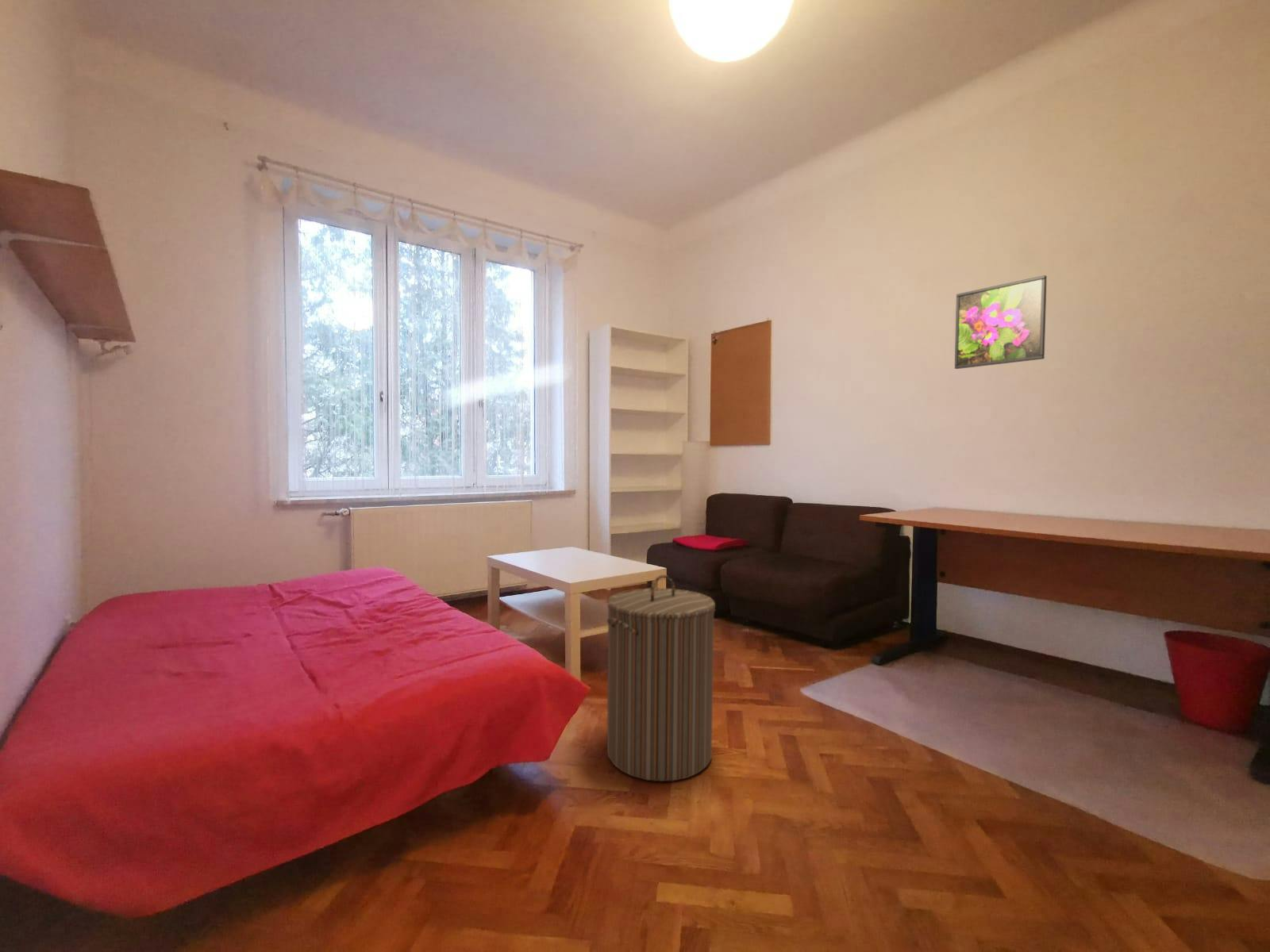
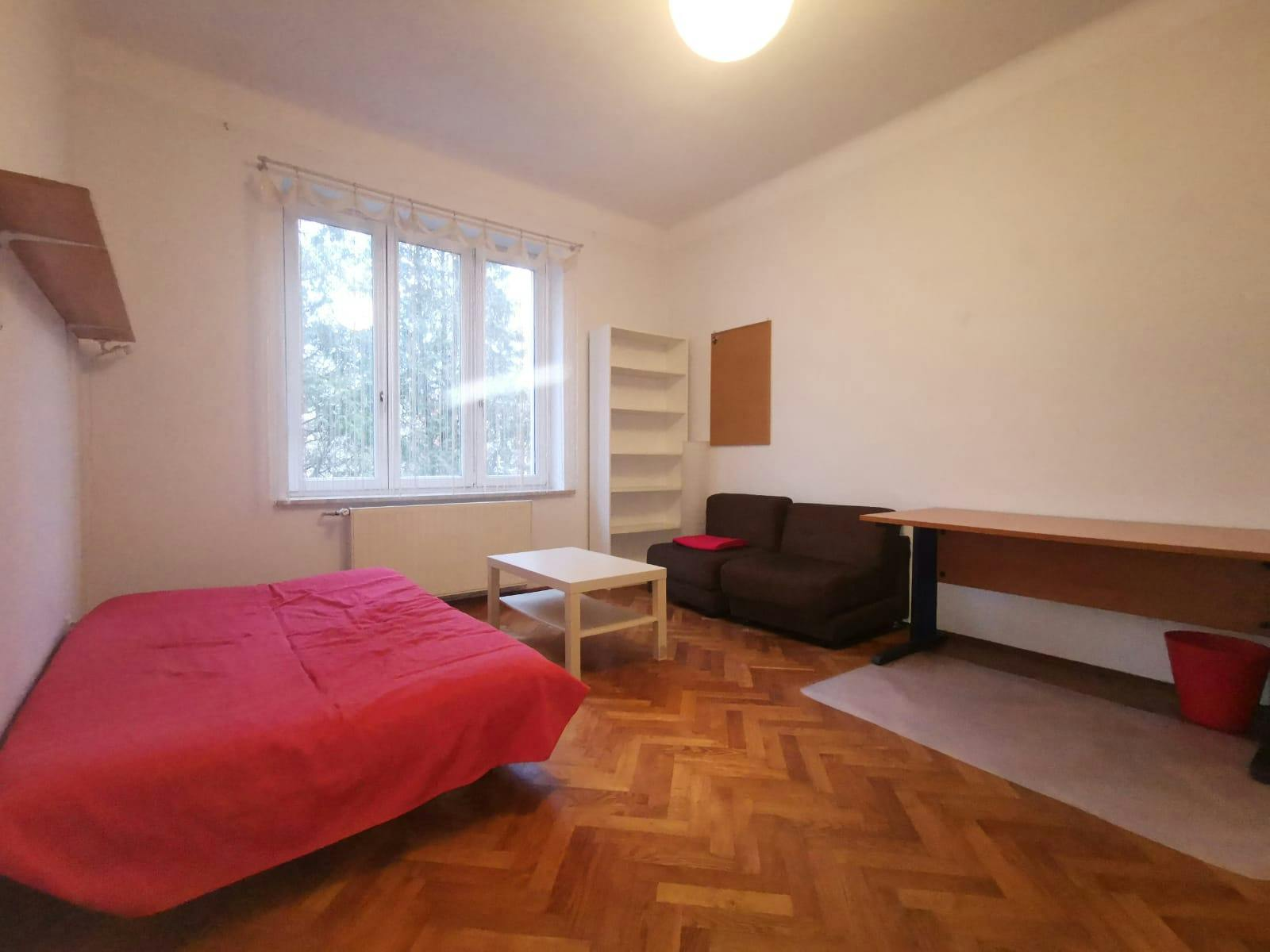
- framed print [954,274,1048,370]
- laundry hamper [606,574,716,782]
